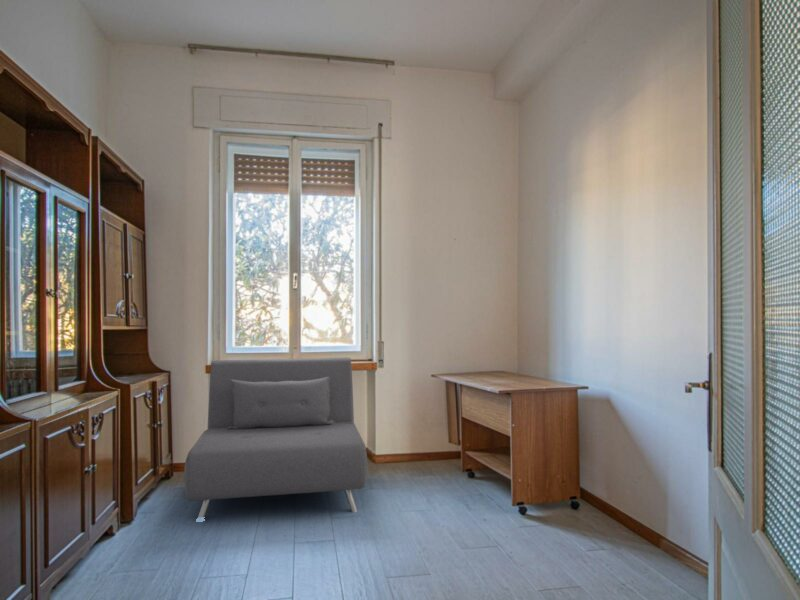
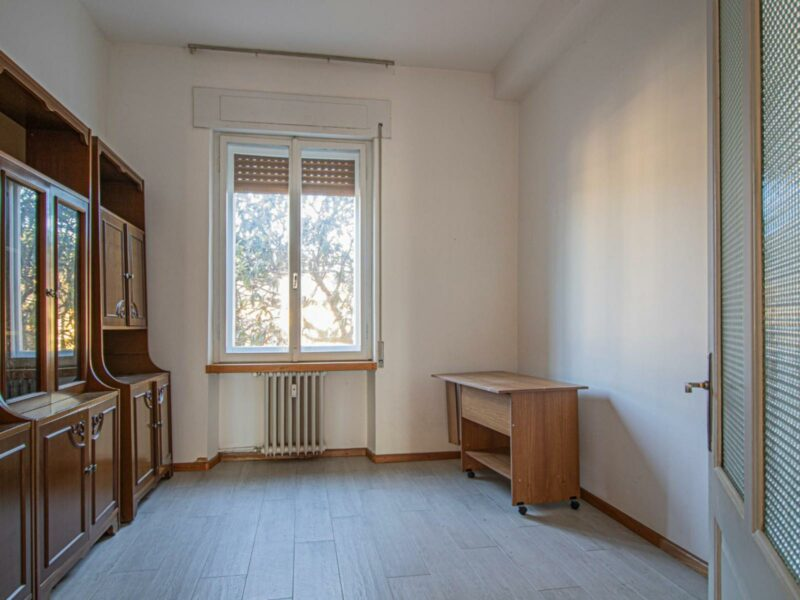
- sofa [183,356,368,518]
